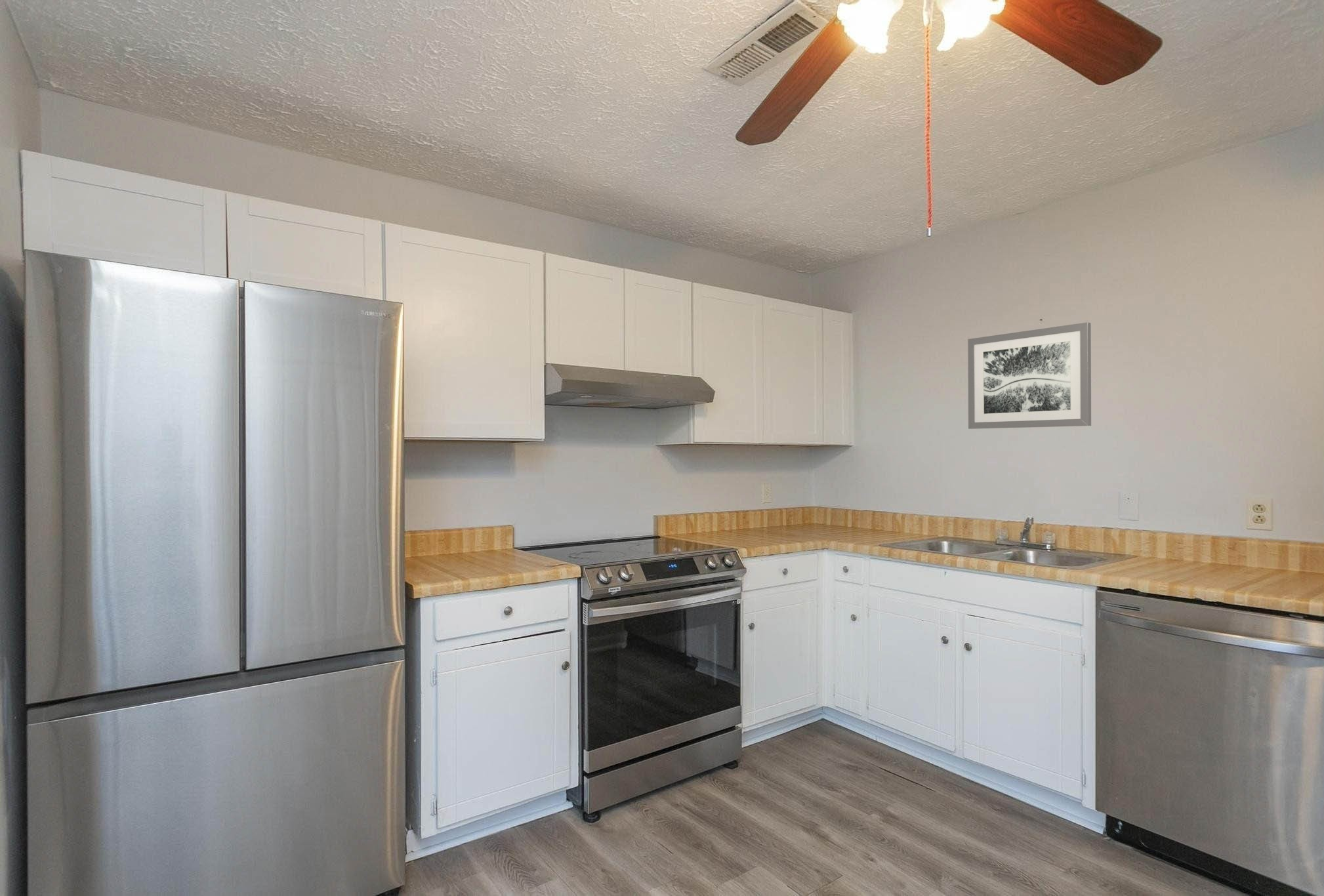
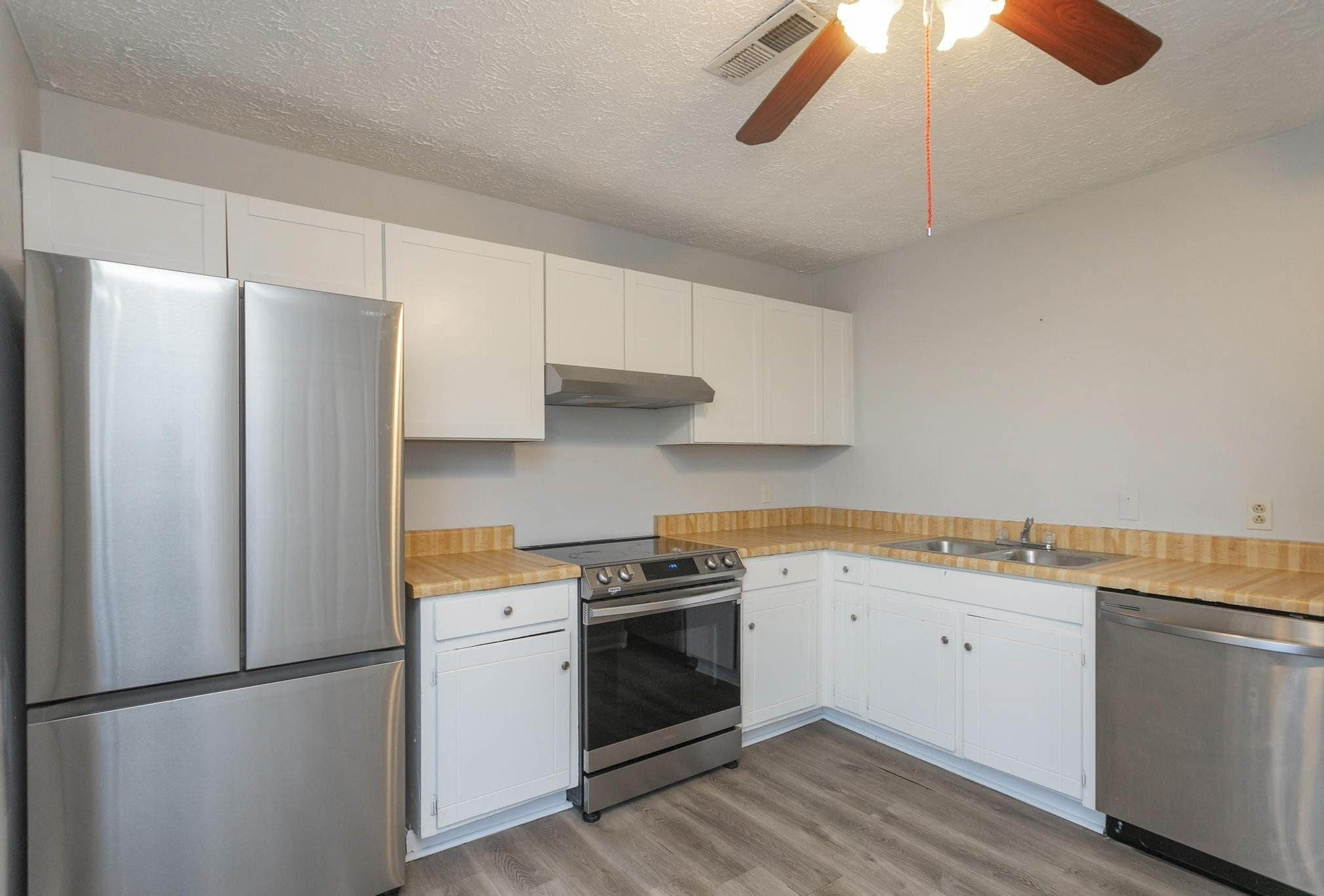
- wall art [967,321,1092,430]
